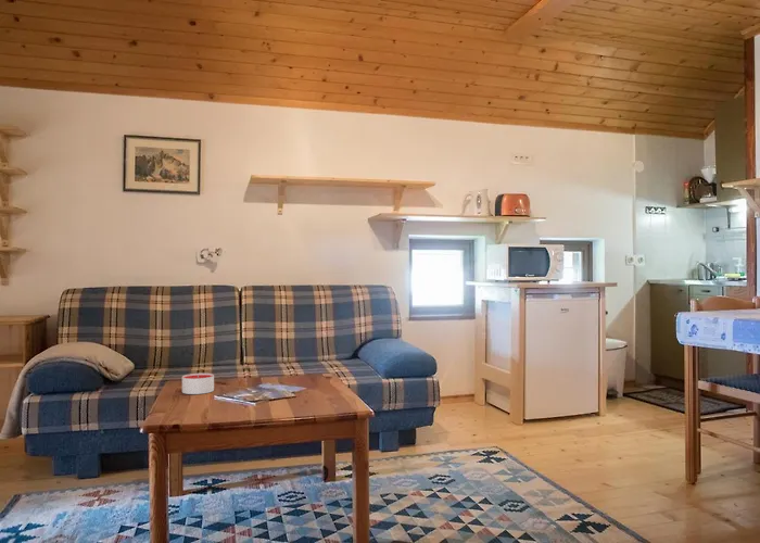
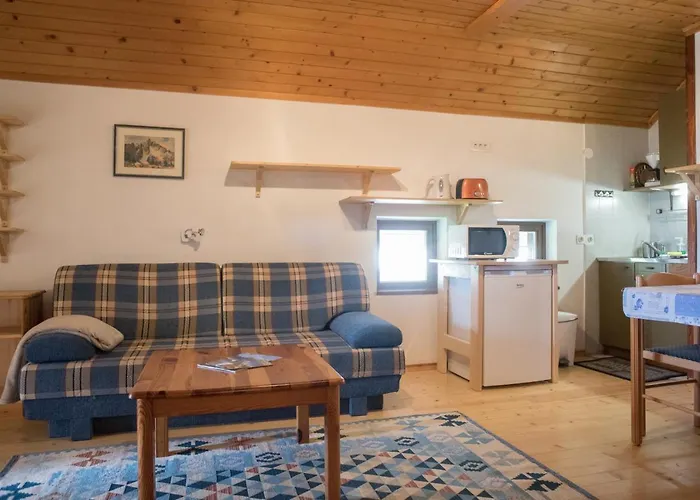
- candle [181,372,215,395]
